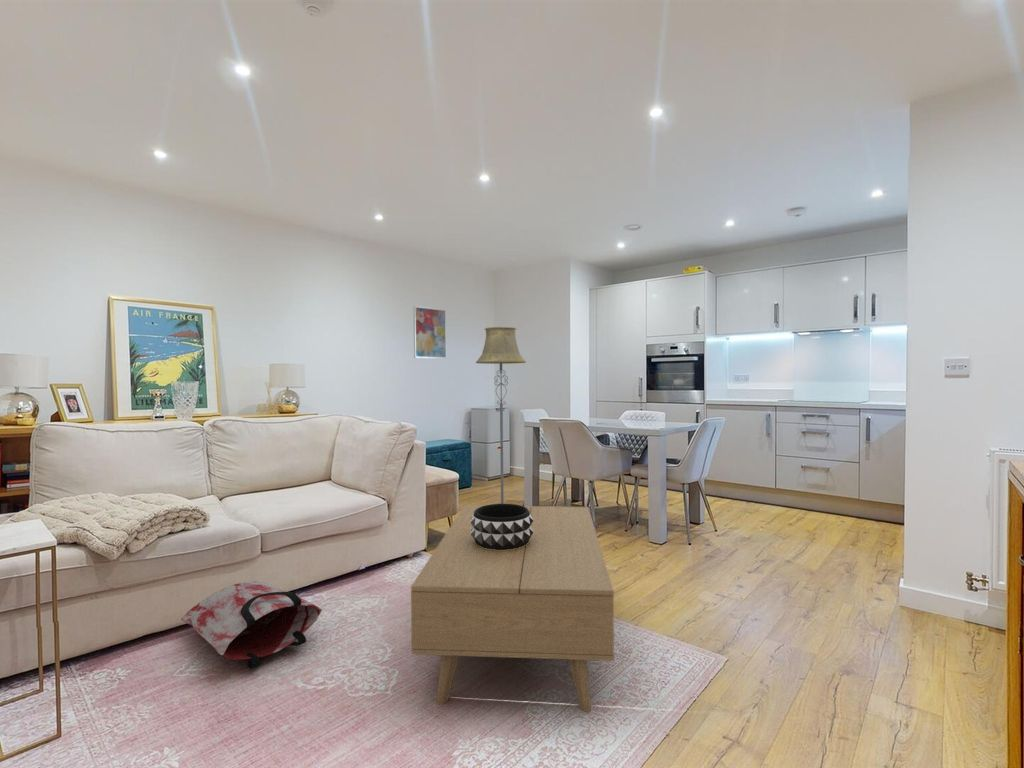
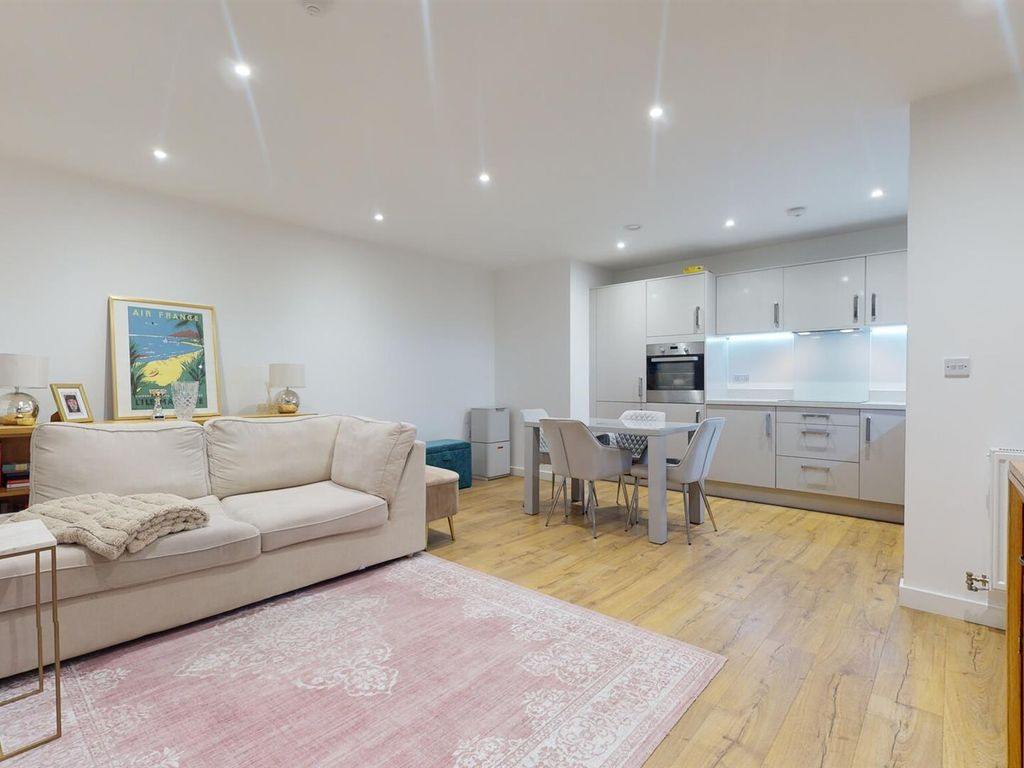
- wall art [412,305,447,360]
- bag [180,580,323,669]
- floor lamp [475,326,527,504]
- coffee table [410,505,615,713]
- decorative bowl [470,503,534,550]
